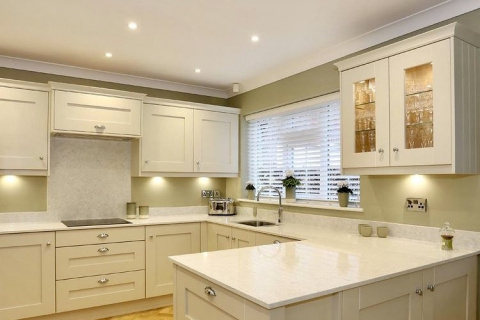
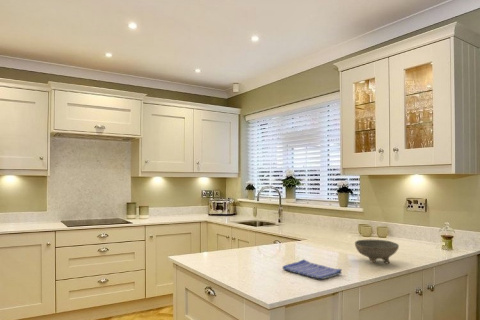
+ bowl [354,239,400,264]
+ dish towel [281,258,343,280]
